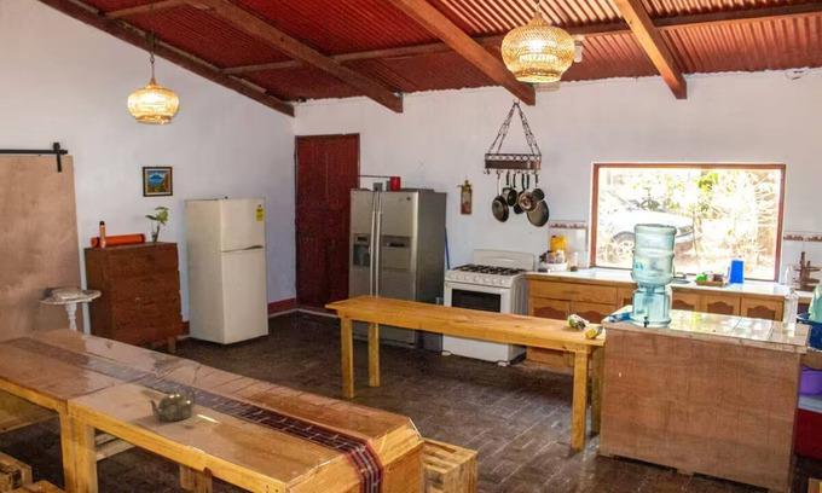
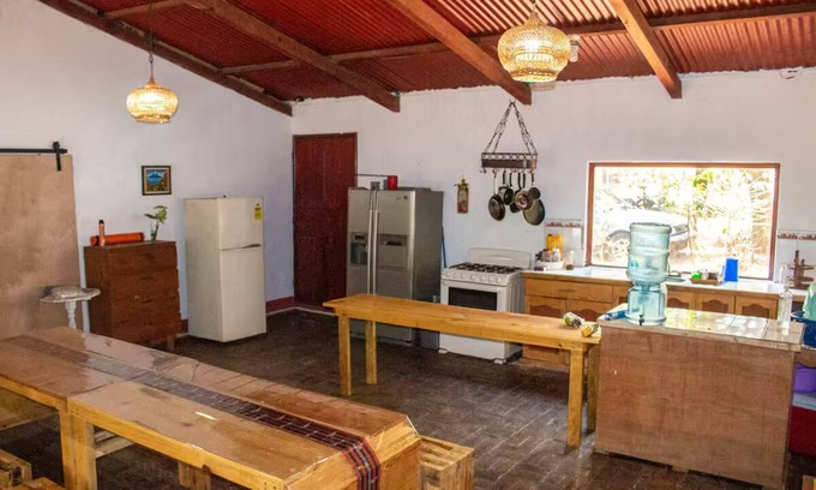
- teapot [147,388,197,422]
